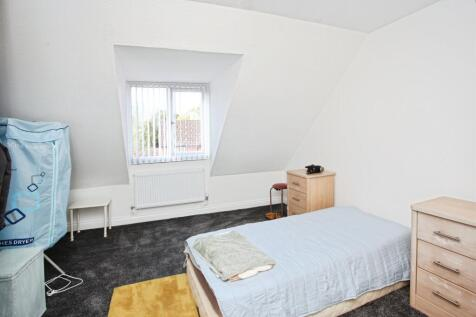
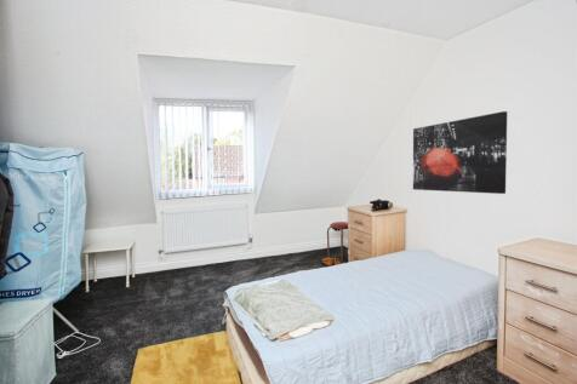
+ wall art [412,110,508,195]
